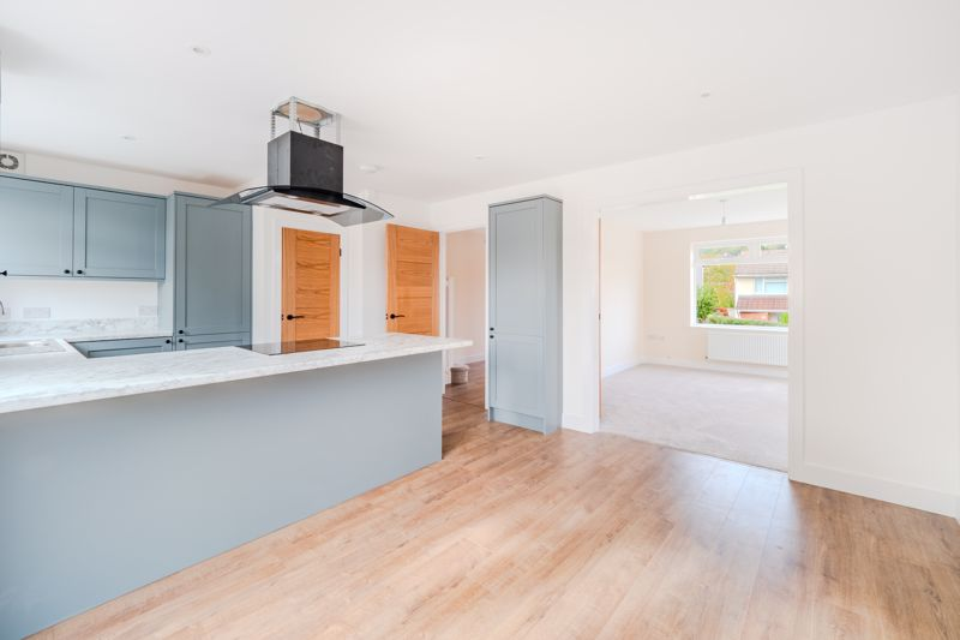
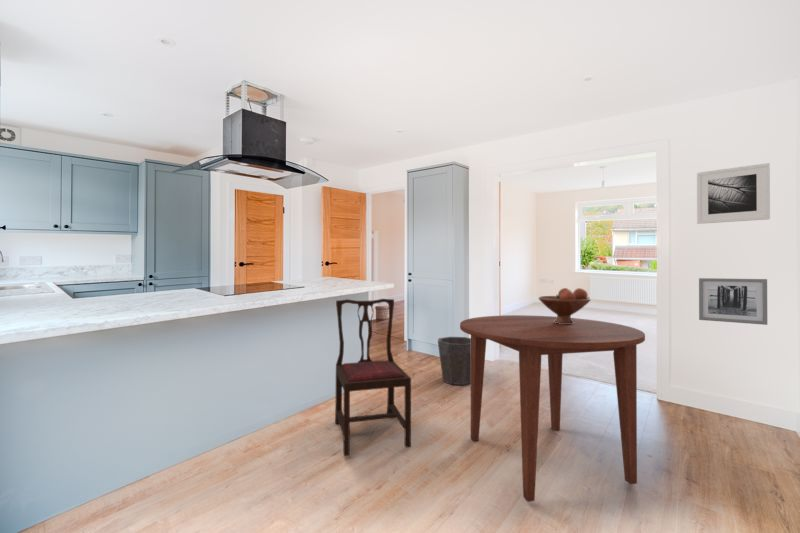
+ wall art [698,277,768,326]
+ waste bin [437,336,471,386]
+ dining table [459,314,646,503]
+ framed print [696,162,771,225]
+ fruit bowl [537,287,592,324]
+ dining chair [334,298,412,457]
